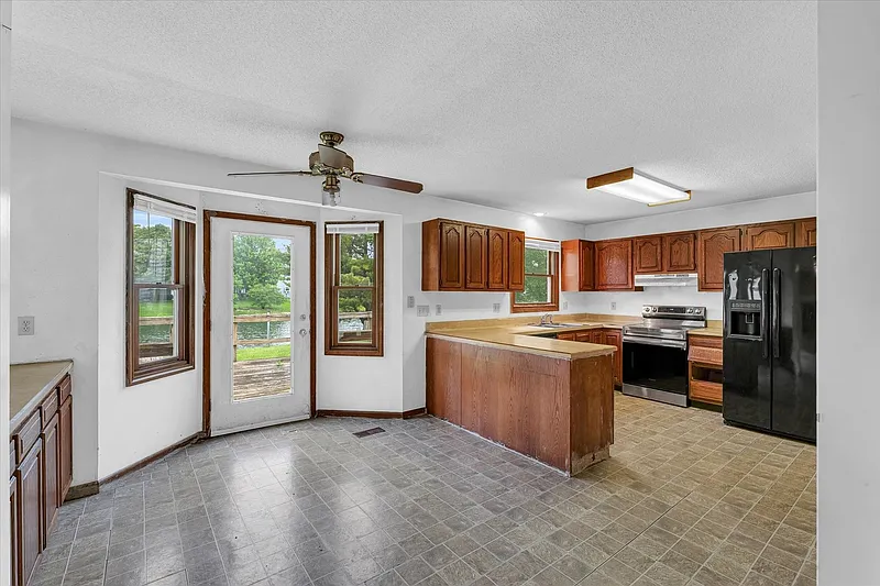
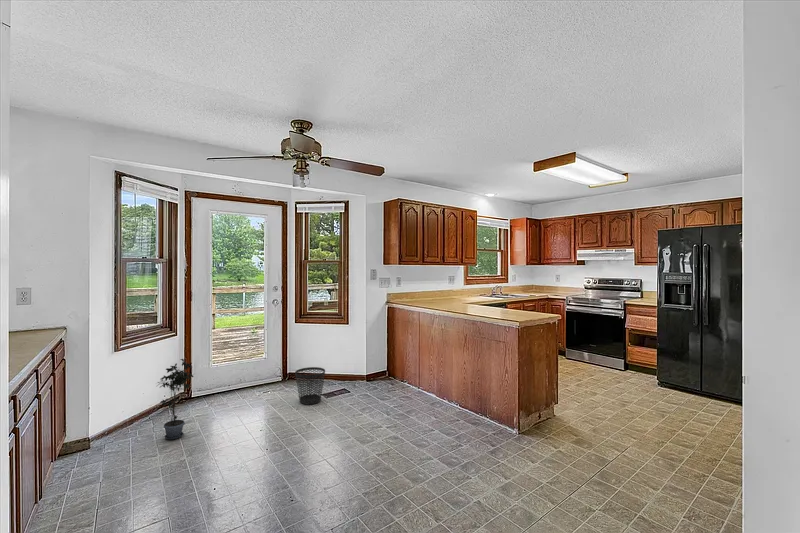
+ wastebasket [294,366,326,406]
+ potted plant [155,358,194,440]
